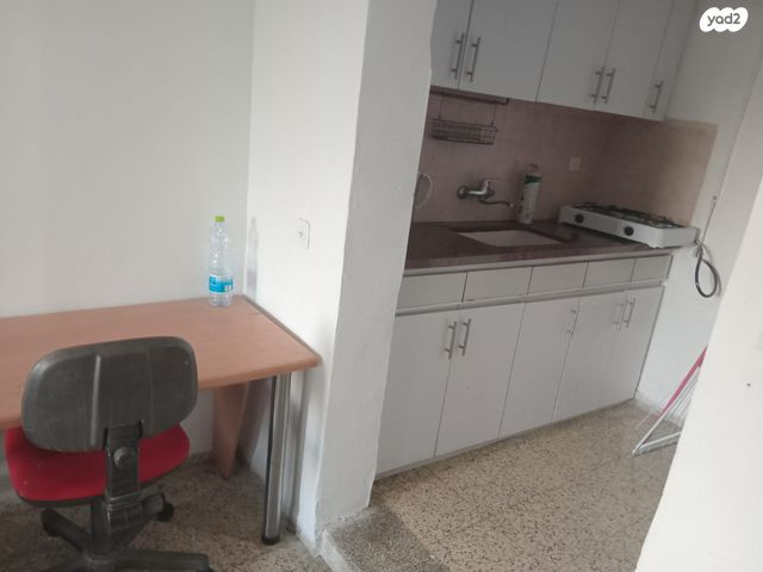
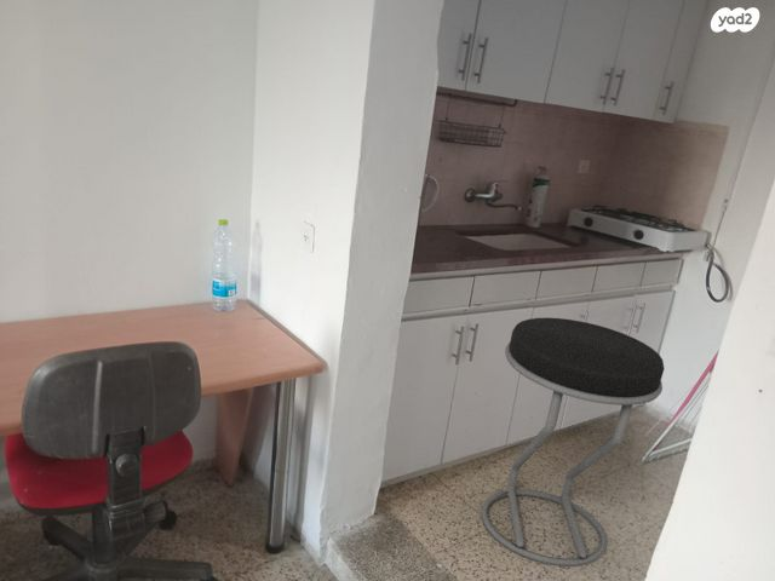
+ stool [481,317,665,568]
